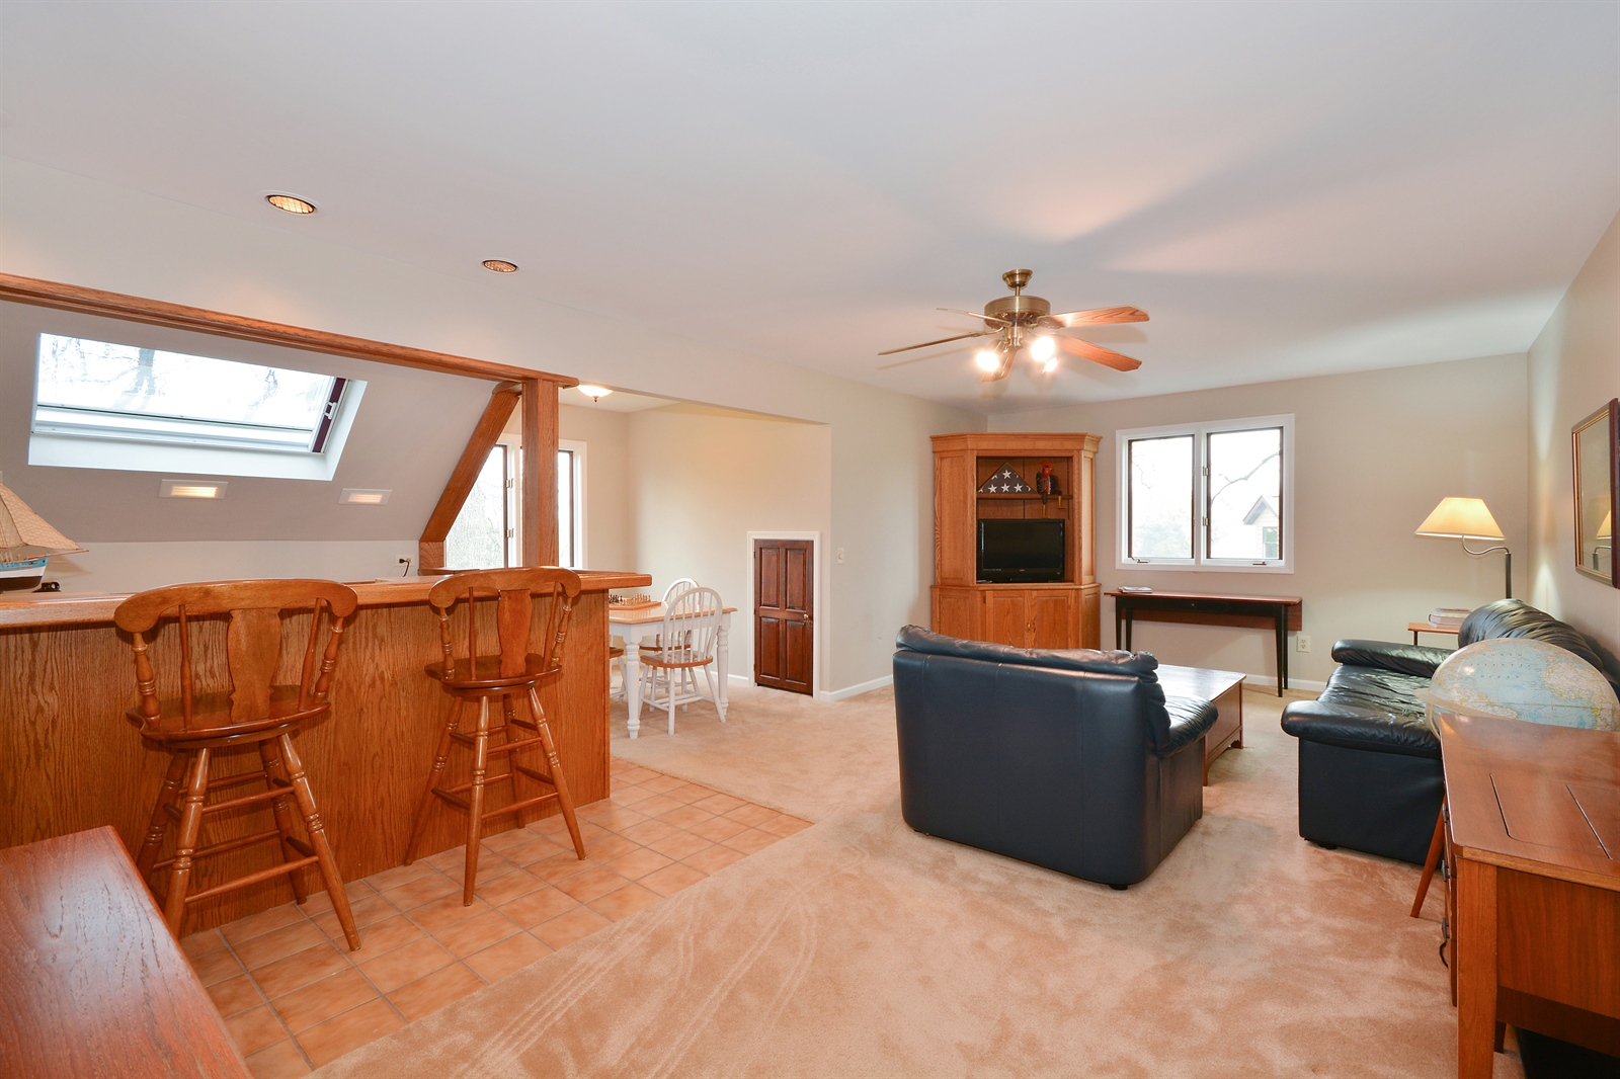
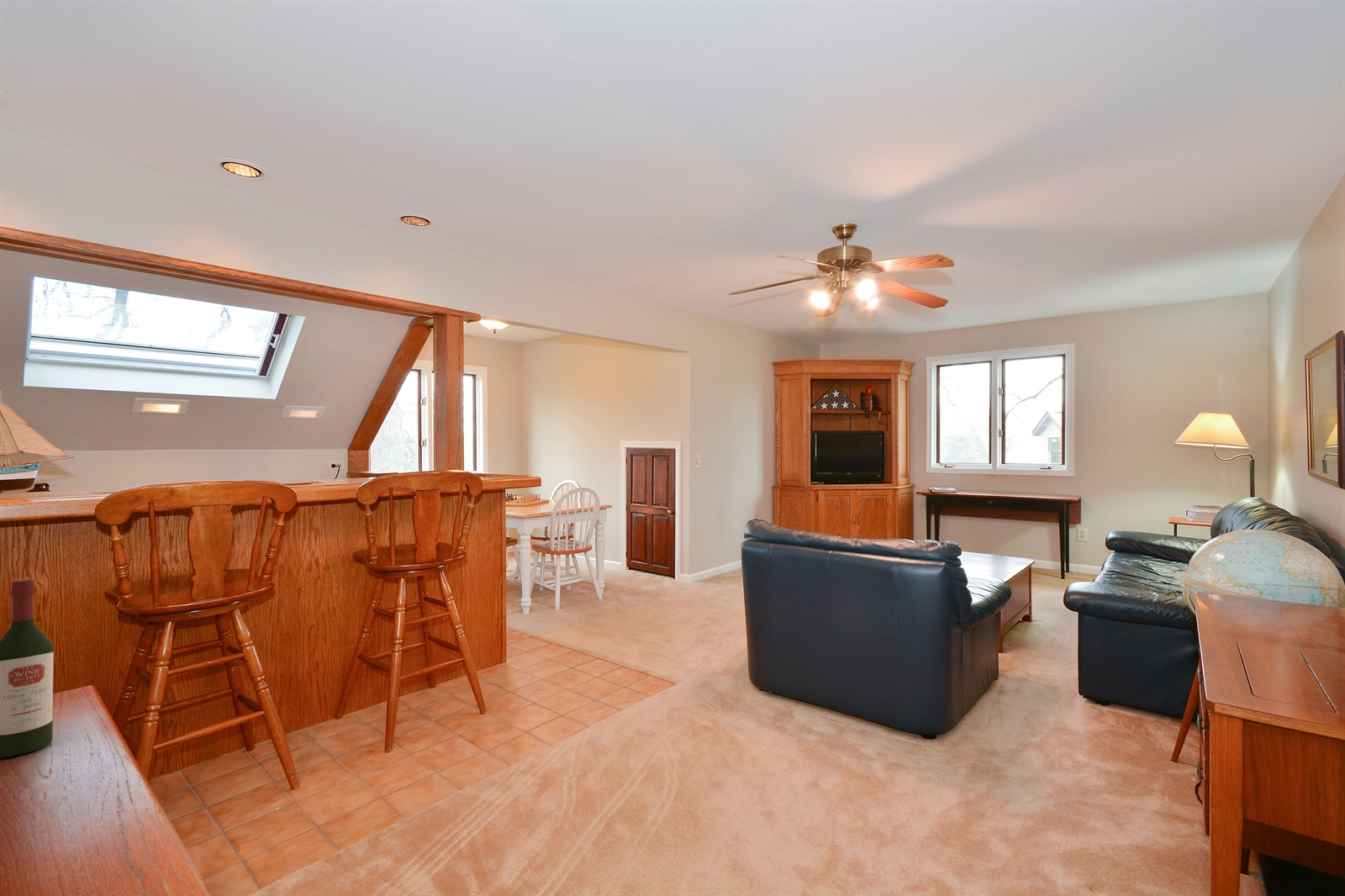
+ wine bottle [0,578,55,758]
